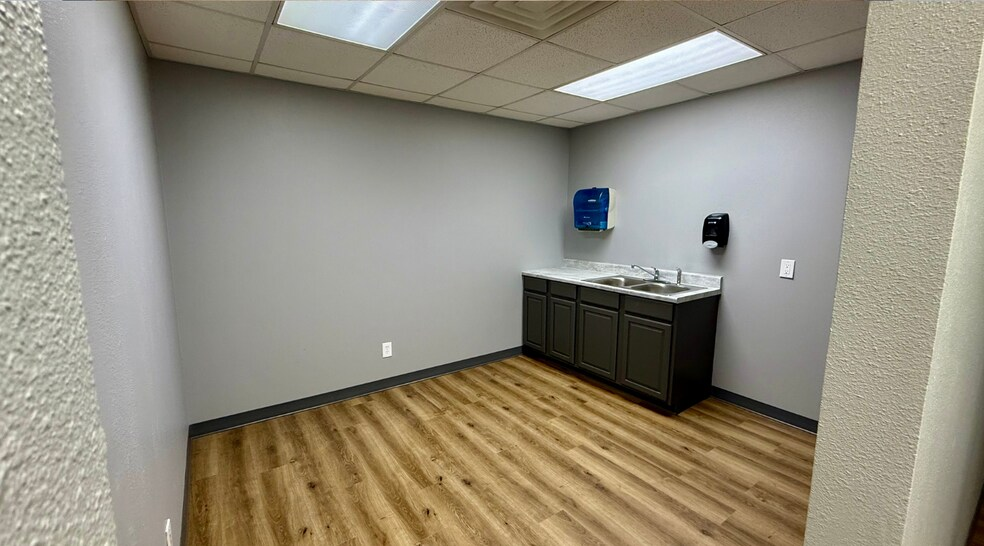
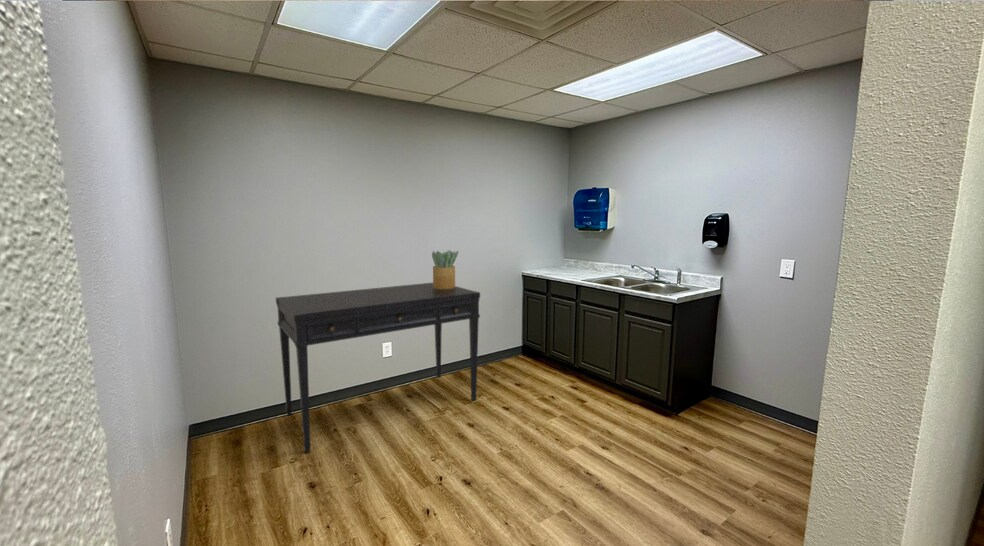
+ potted plant [431,249,459,289]
+ desk [275,282,481,453]
